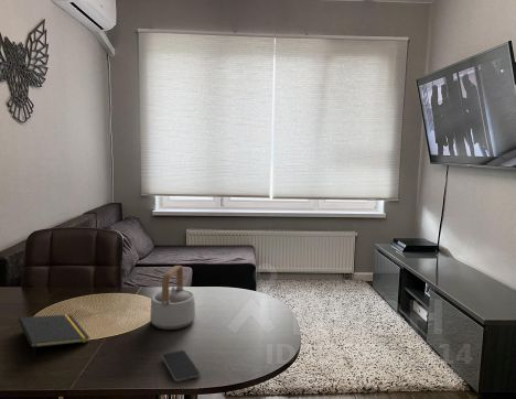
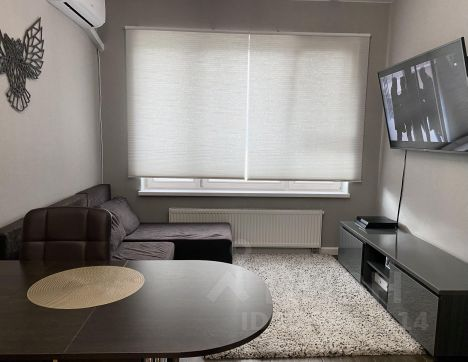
- teapot [149,265,196,331]
- smartphone [161,349,202,382]
- notepad [18,313,90,359]
